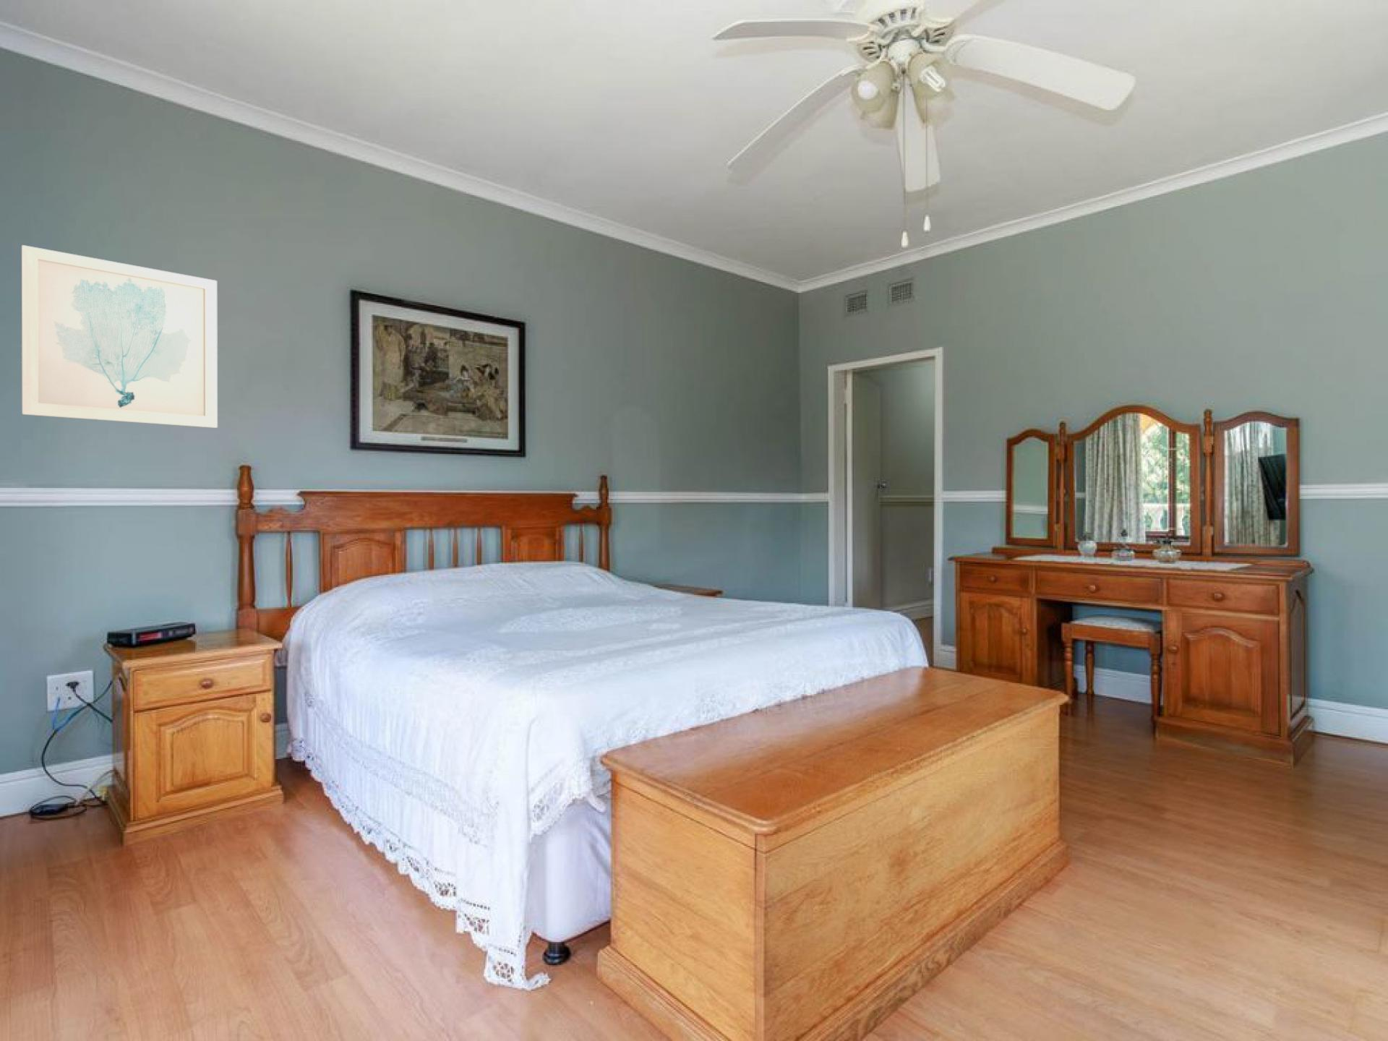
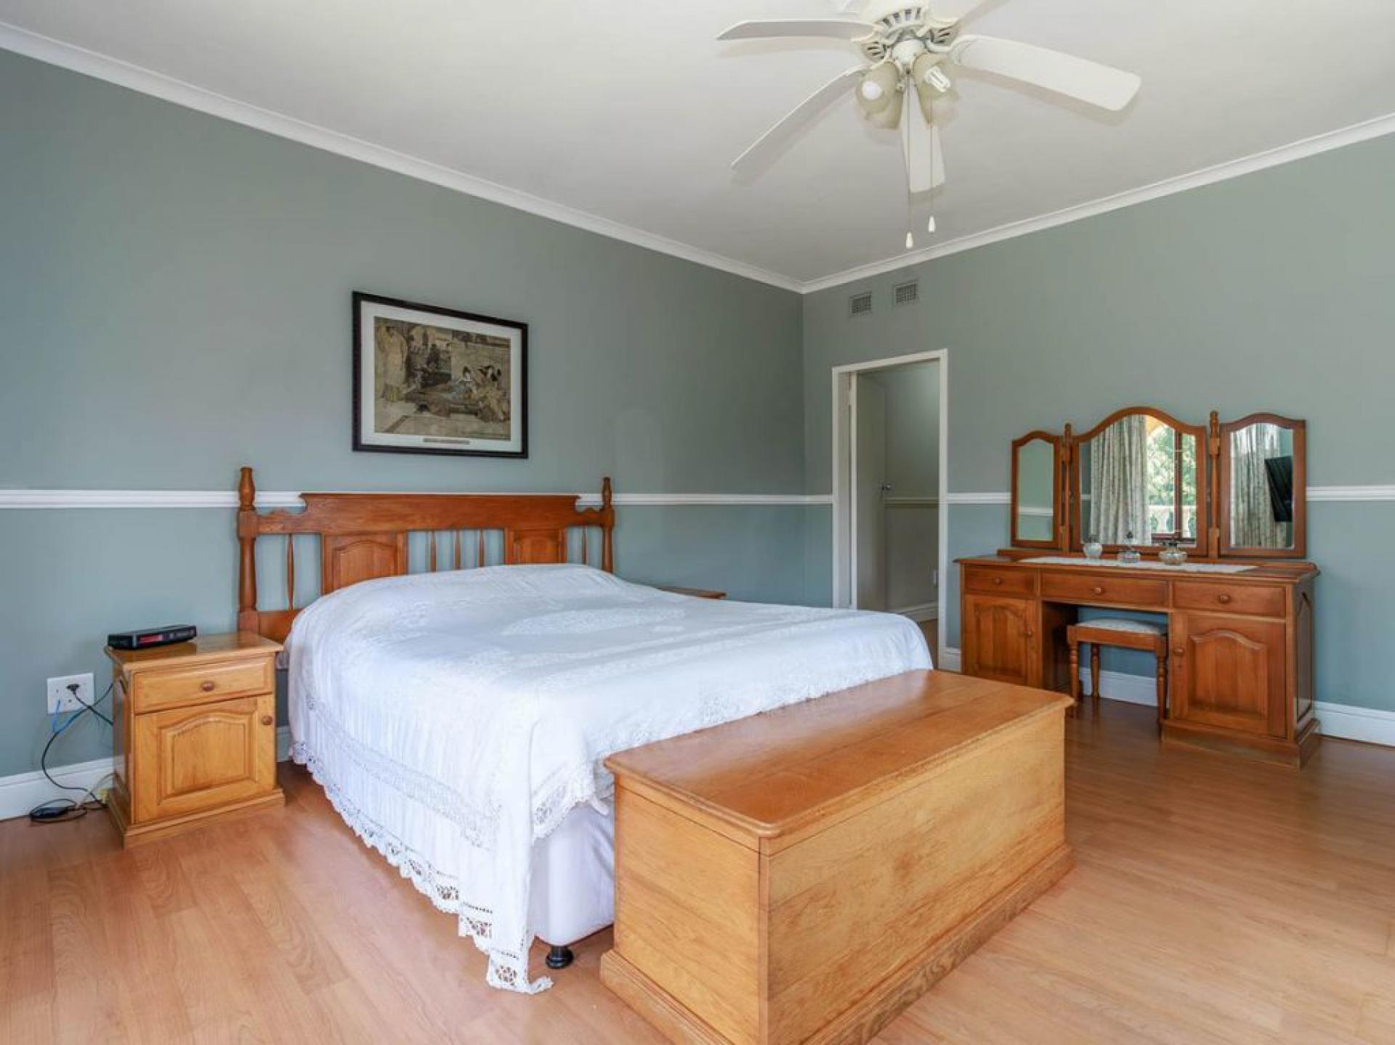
- wall art [21,244,219,429]
